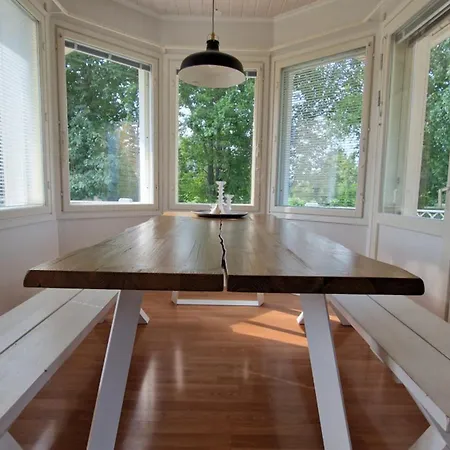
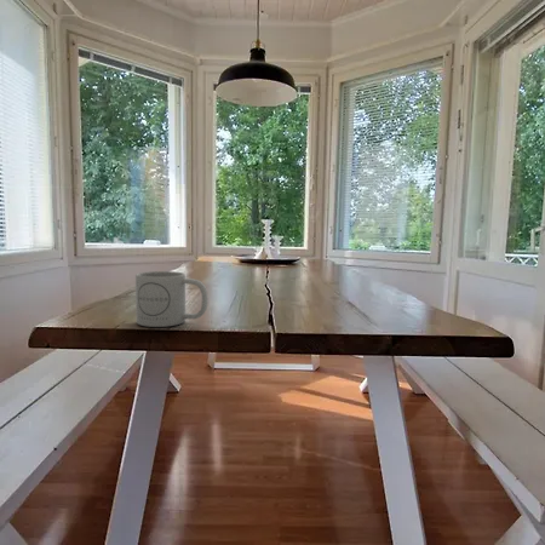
+ mug [134,270,208,328]
